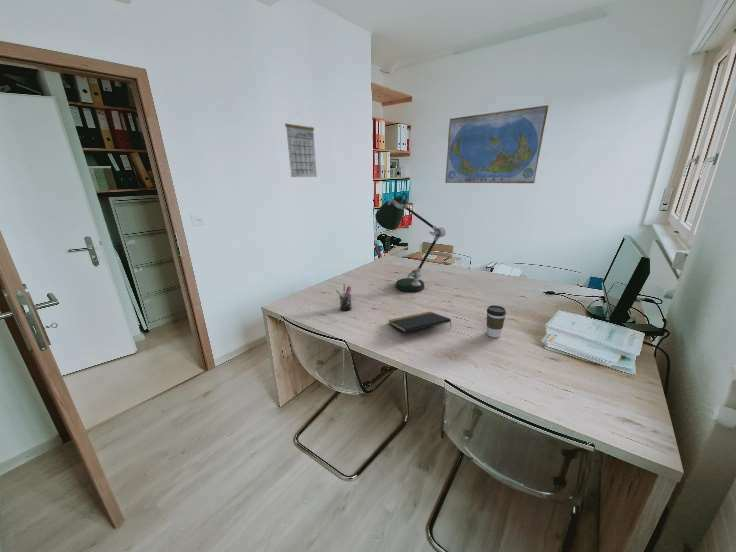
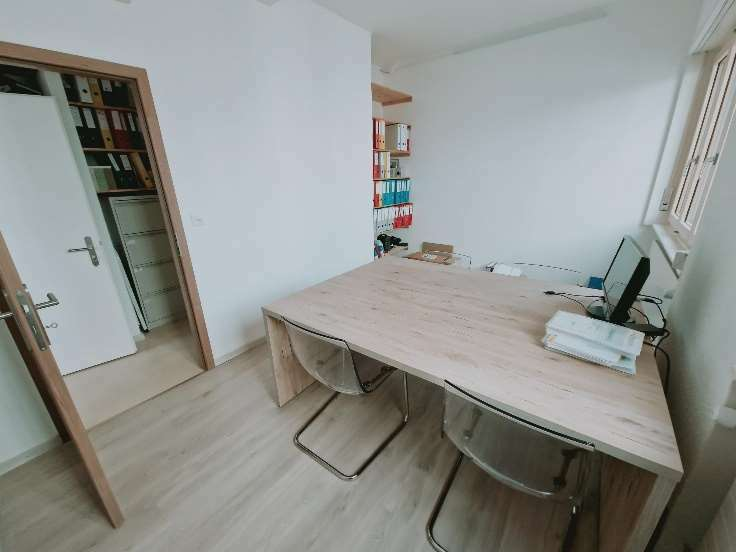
- world map [444,104,549,184]
- desk lamp [374,192,447,293]
- coffee cup [486,304,507,338]
- calendar [284,112,318,178]
- pen holder [335,283,353,312]
- notepad [387,311,452,333]
